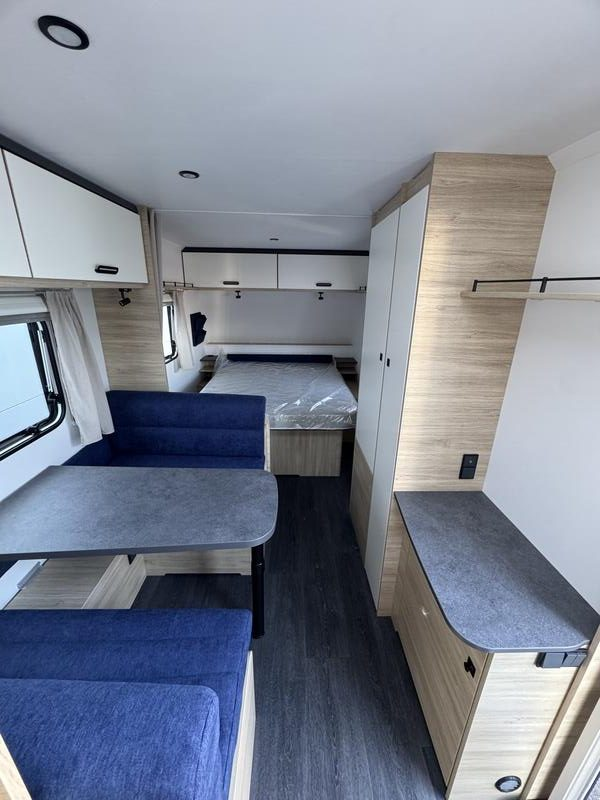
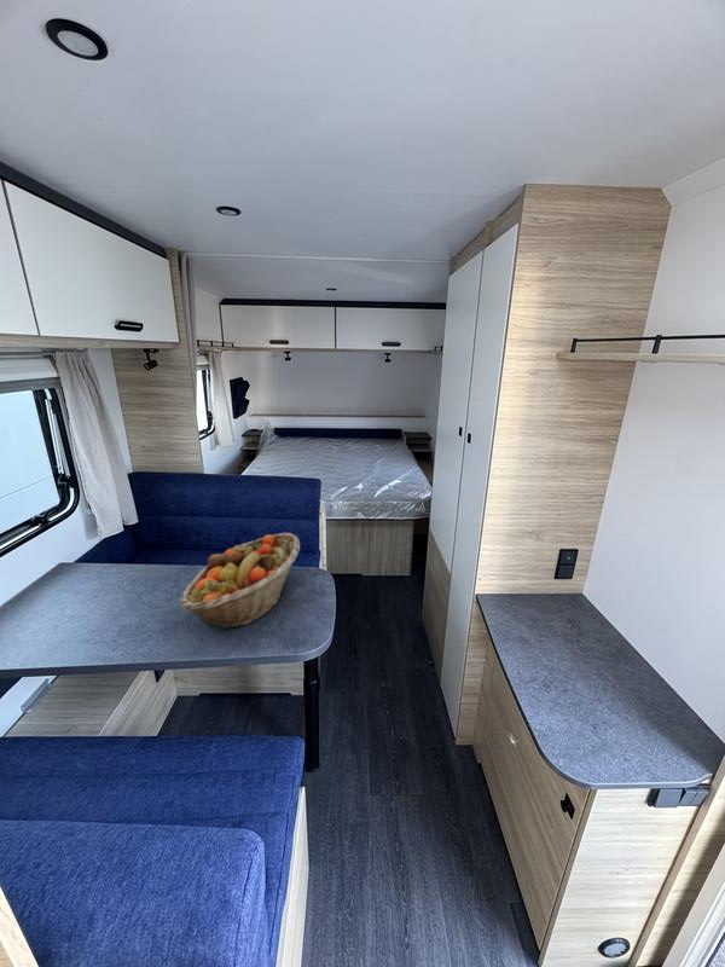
+ fruit basket [179,532,301,631]
